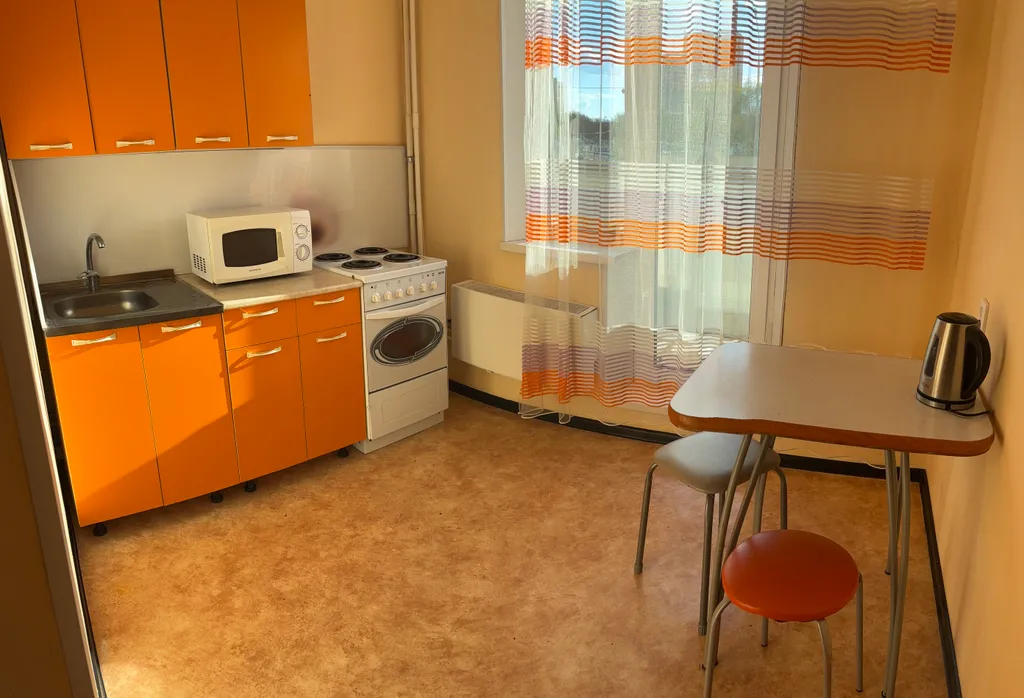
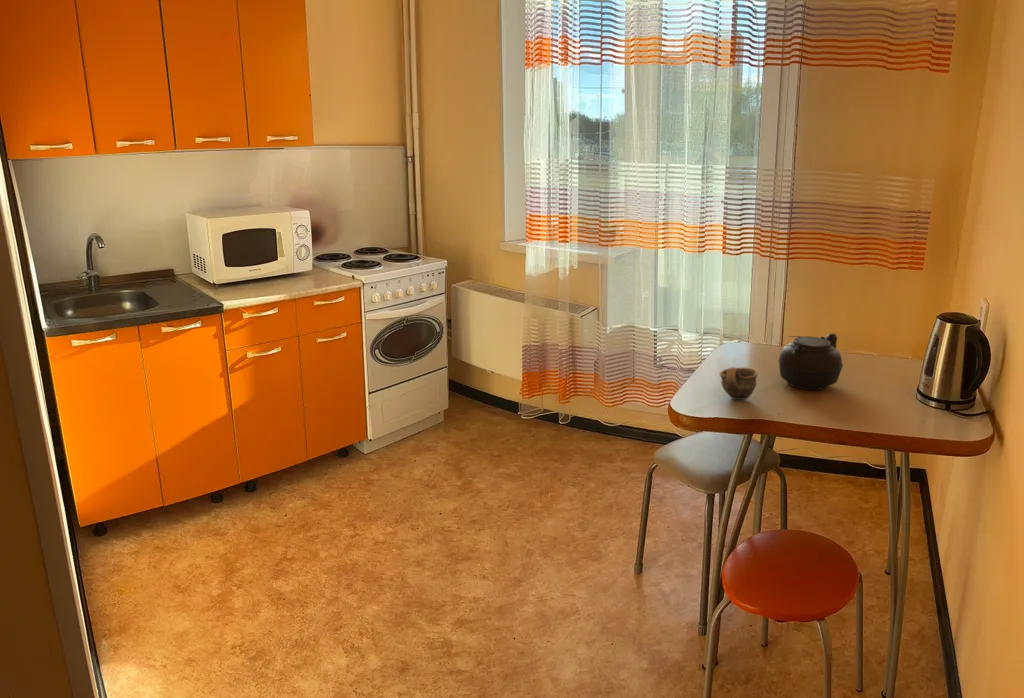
+ teapot [776,333,844,391]
+ cup [719,366,759,401]
